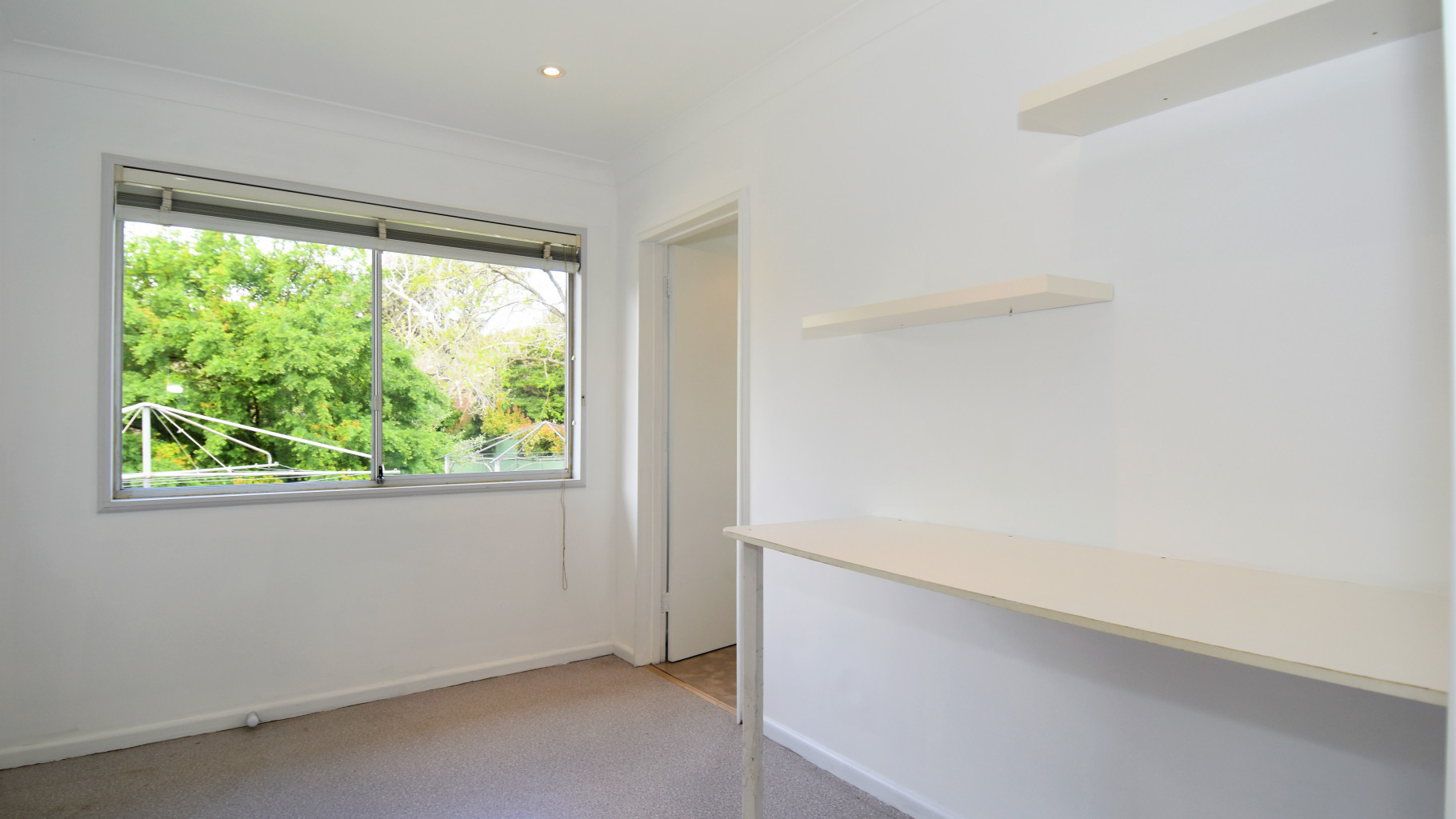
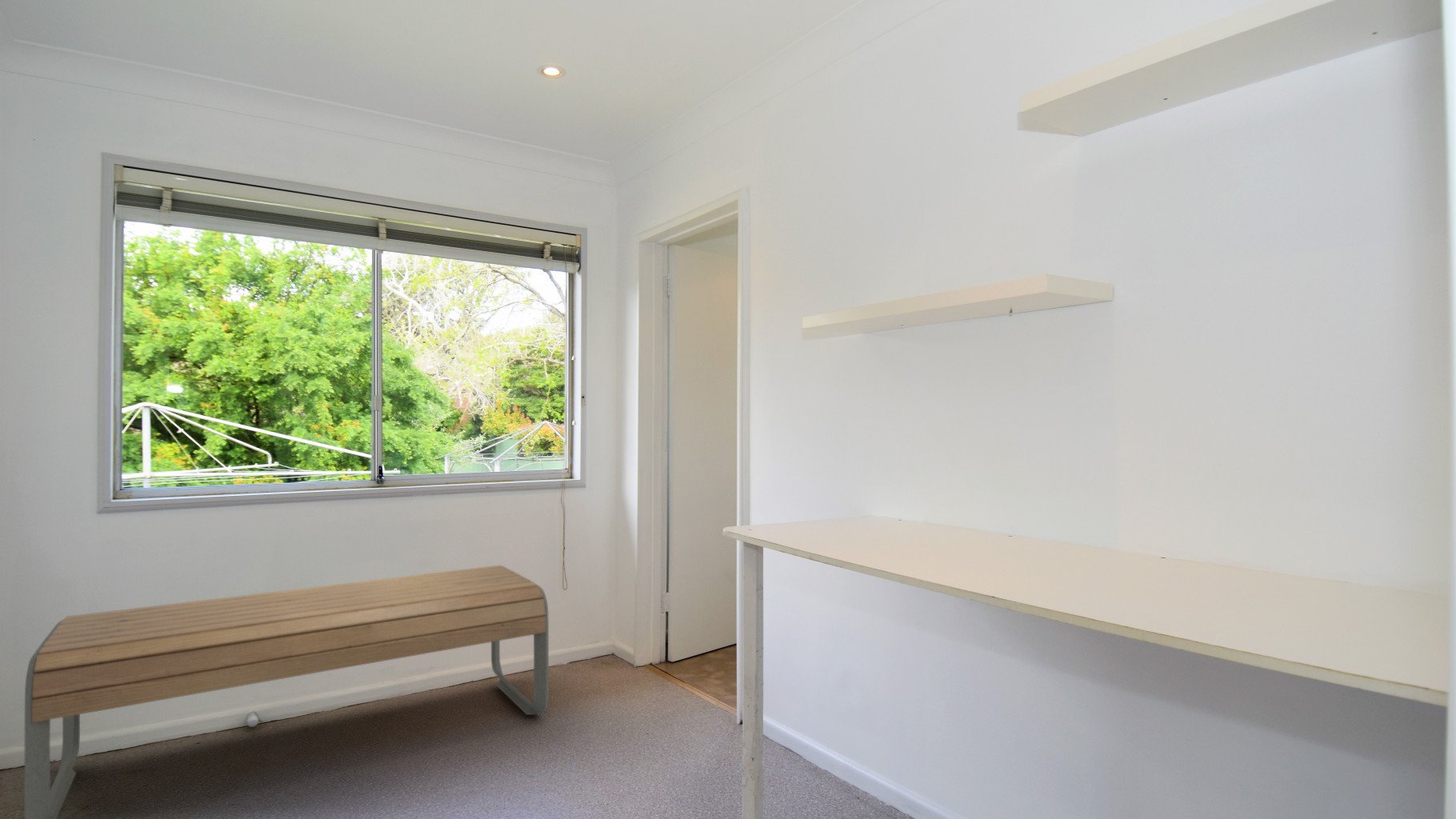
+ bench [24,565,550,819]
